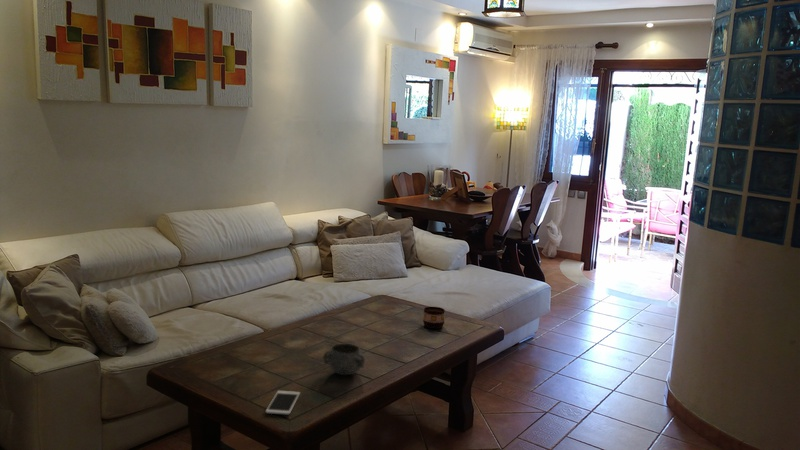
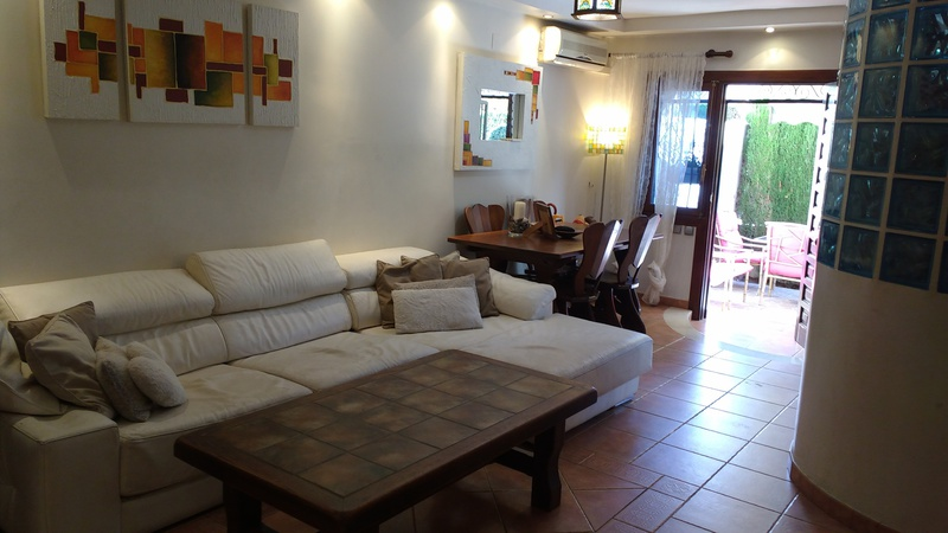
- cell phone [265,390,301,416]
- cup [422,306,446,329]
- decorative bowl [322,343,366,376]
